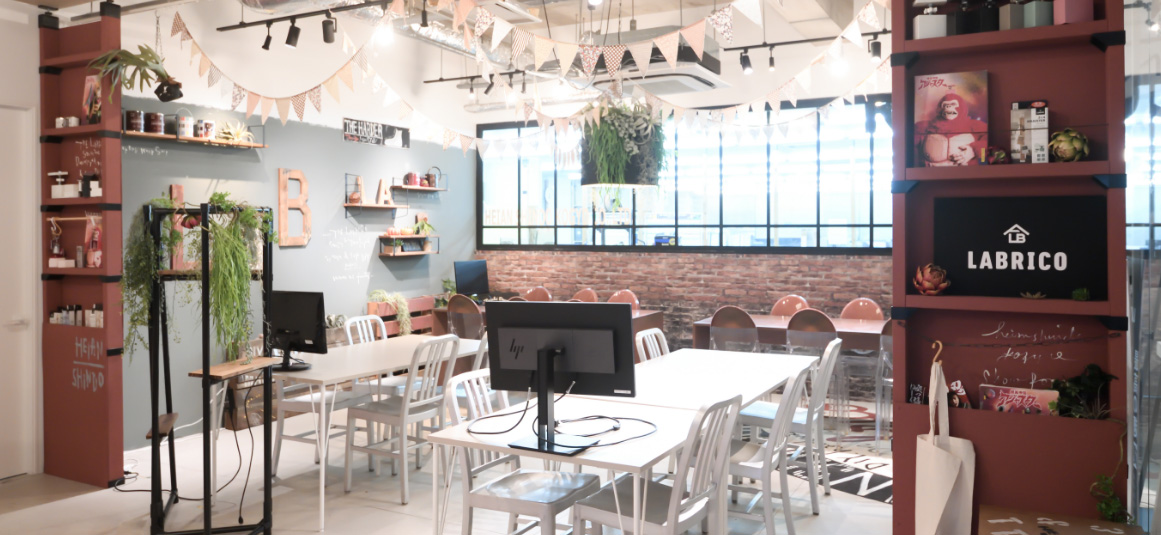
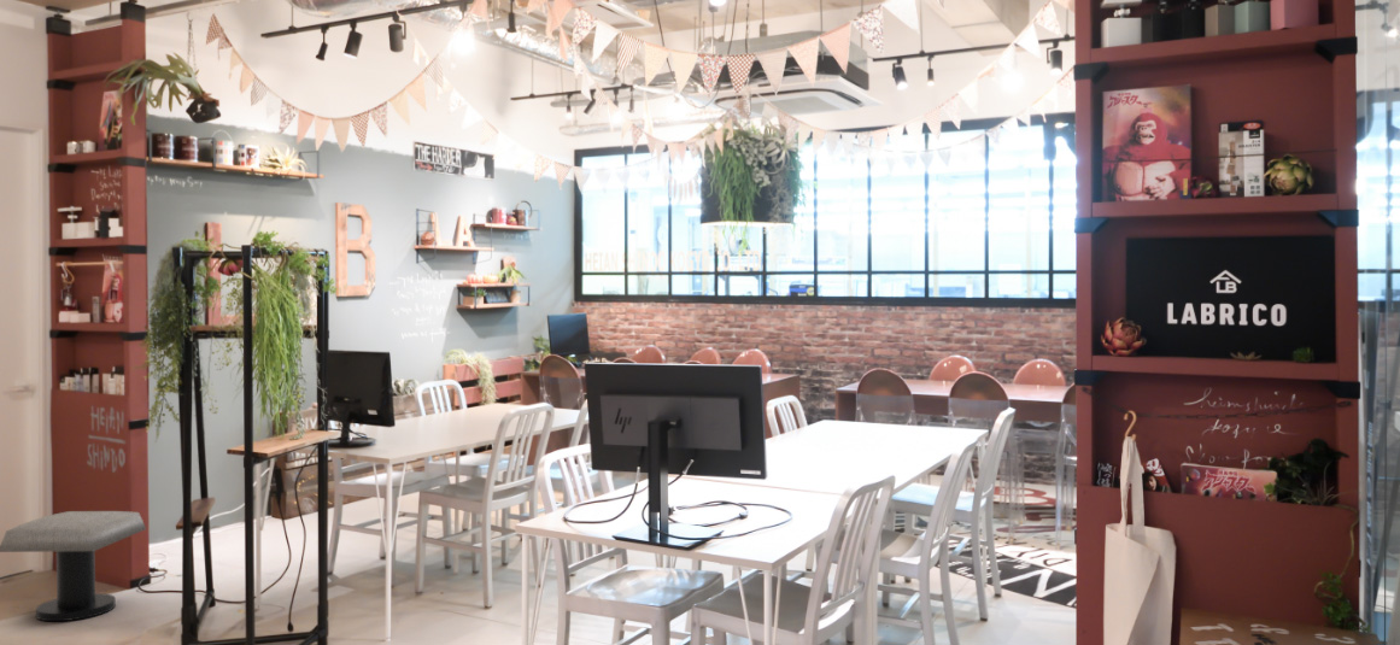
+ stool [0,510,147,622]
